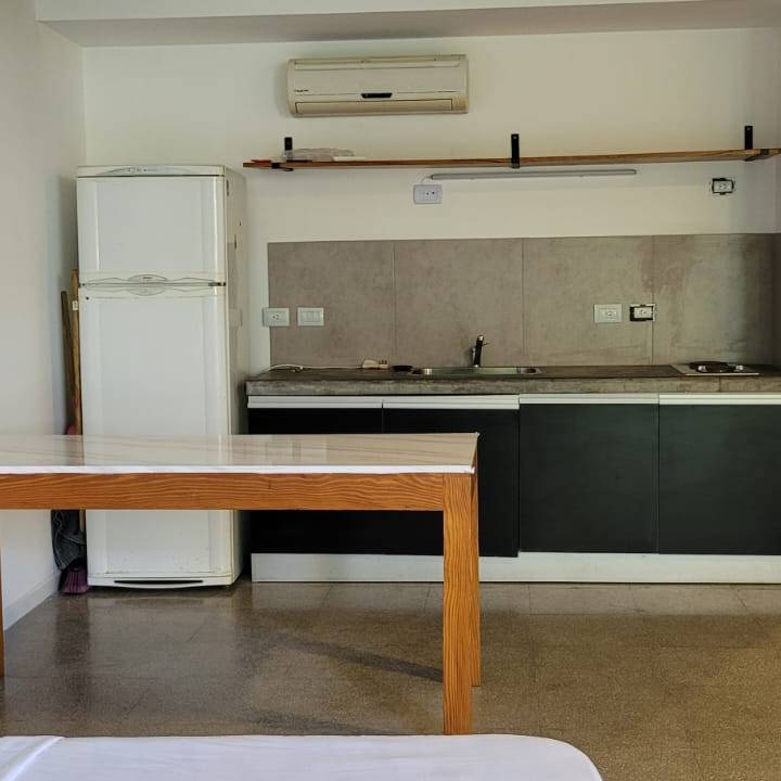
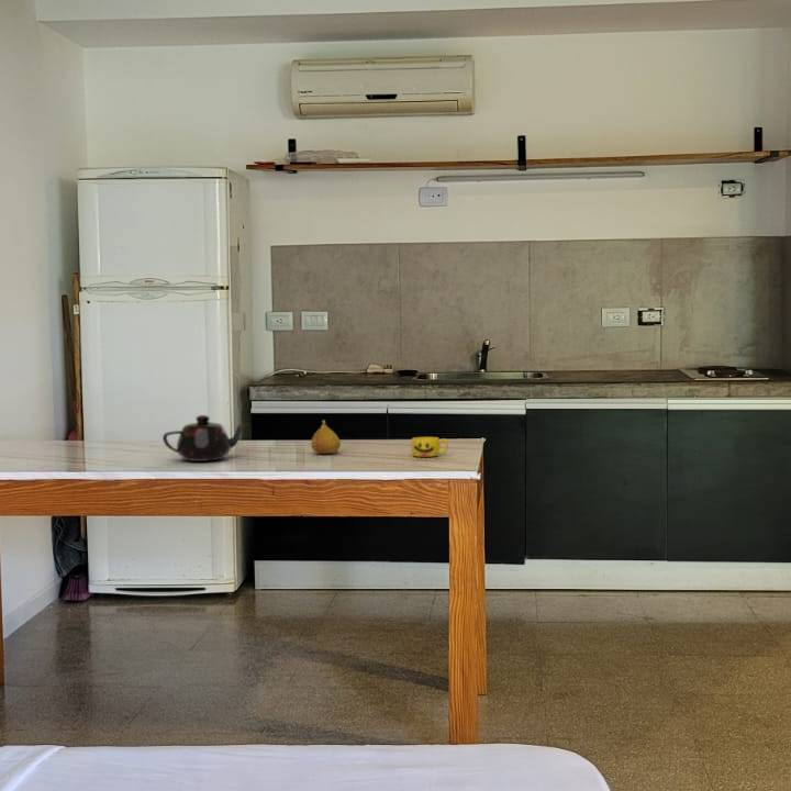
+ fruit [310,419,342,455]
+ cup [410,436,449,458]
+ teapot [161,414,248,463]
